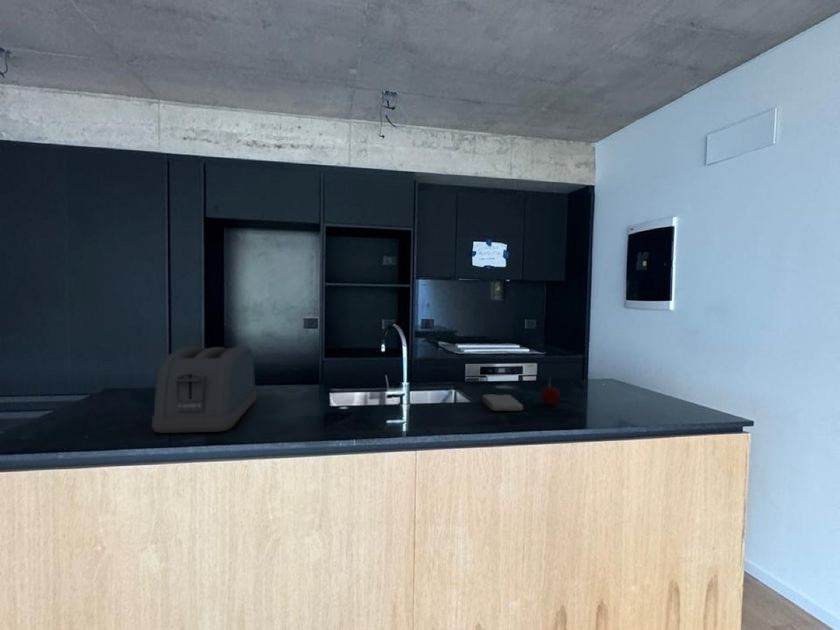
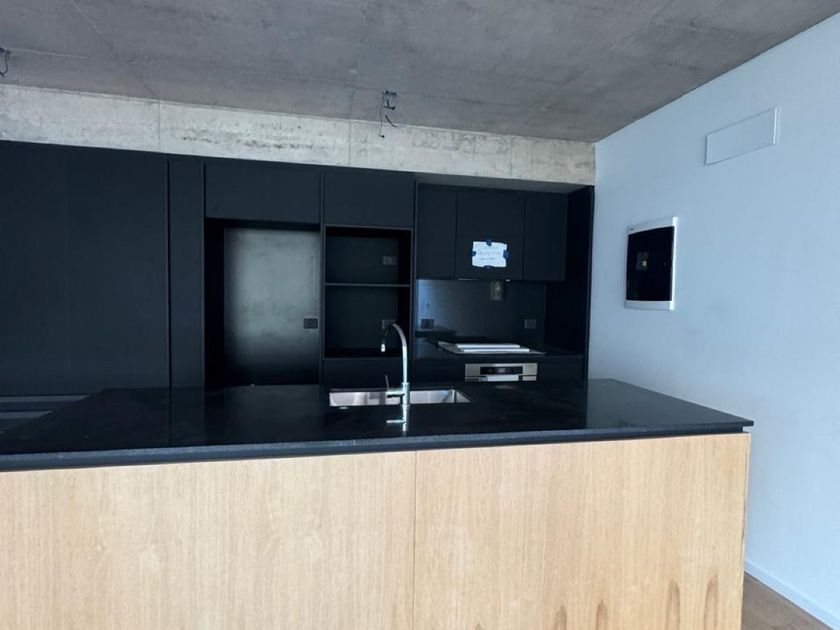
- fruit [539,376,561,405]
- washcloth [482,393,524,412]
- toaster [151,345,258,434]
